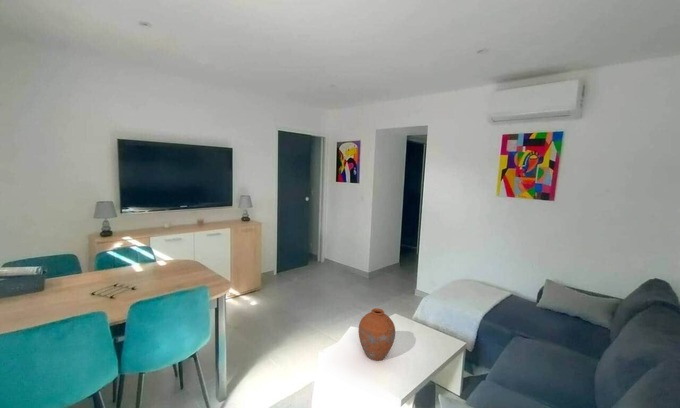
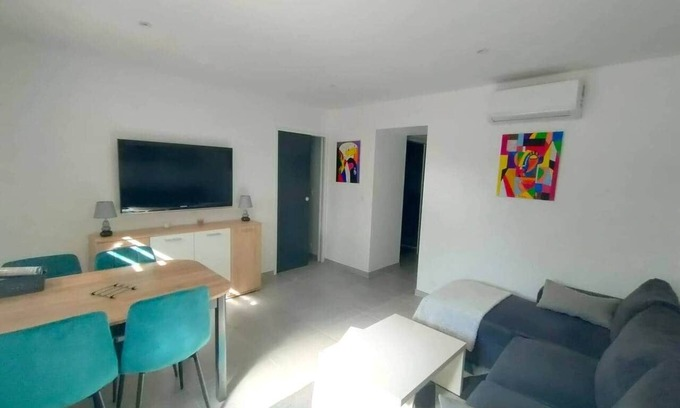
- vase [357,307,396,361]
